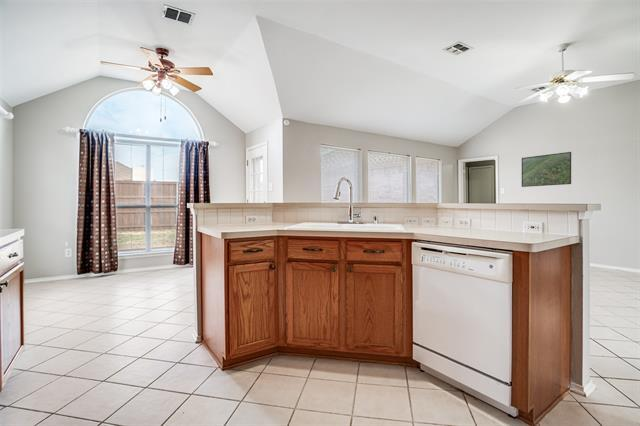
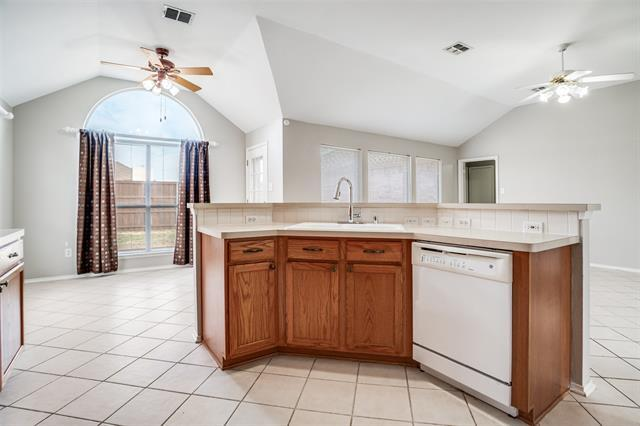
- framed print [521,151,572,188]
